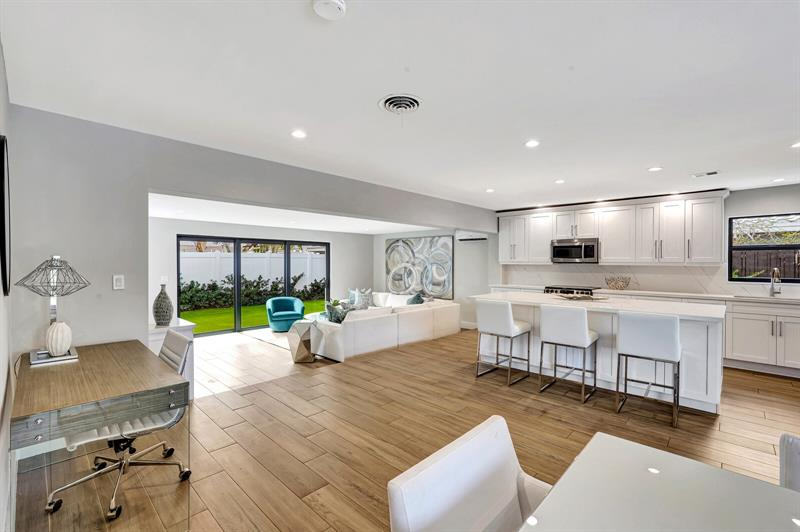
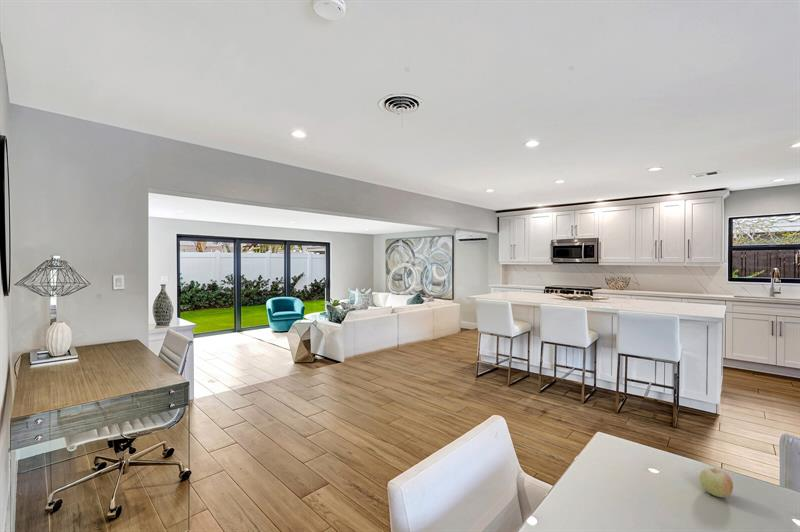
+ fruit [698,467,734,498]
